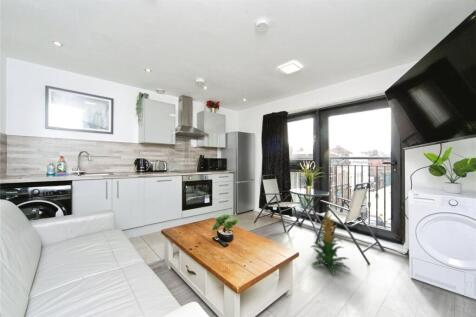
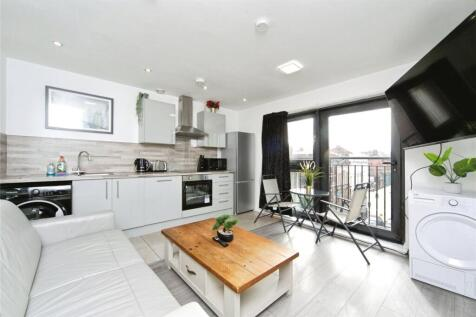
- indoor plant [310,211,350,276]
